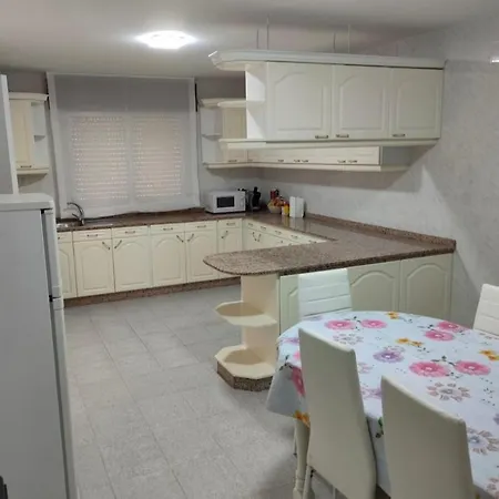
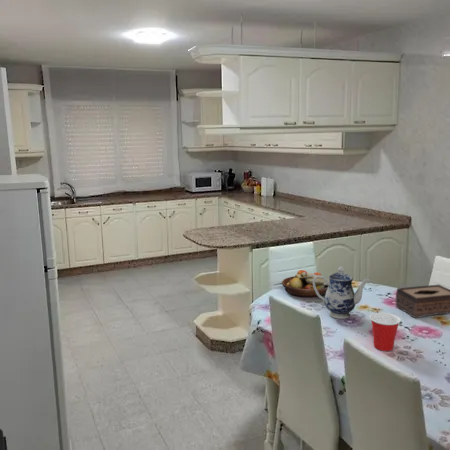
+ fruit bowl [281,269,330,298]
+ cup [369,312,402,352]
+ tissue box [394,284,450,319]
+ teapot [313,266,371,320]
